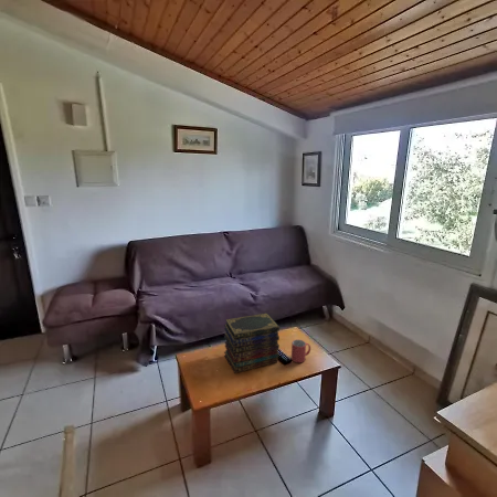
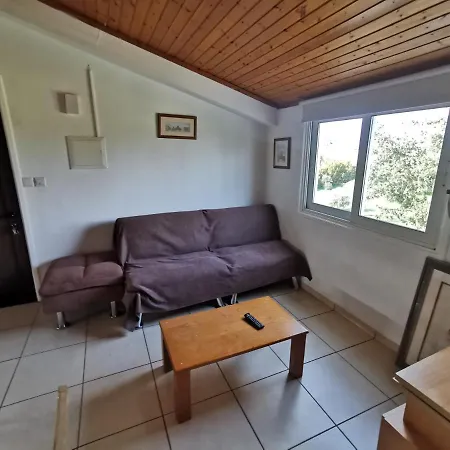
- mug [290,339,311,363]
- book stack [223,313,281,374]
